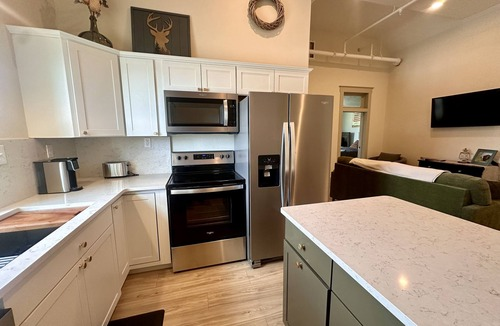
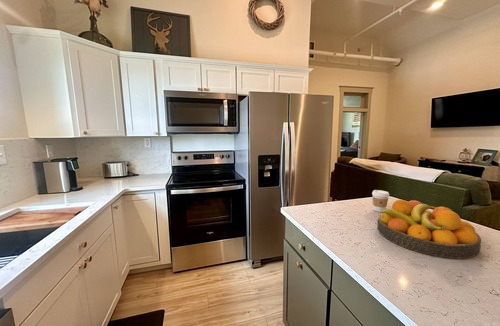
+ coffee cup [371,189,390,213]
+ fruit bowl [376,199,482,259]
